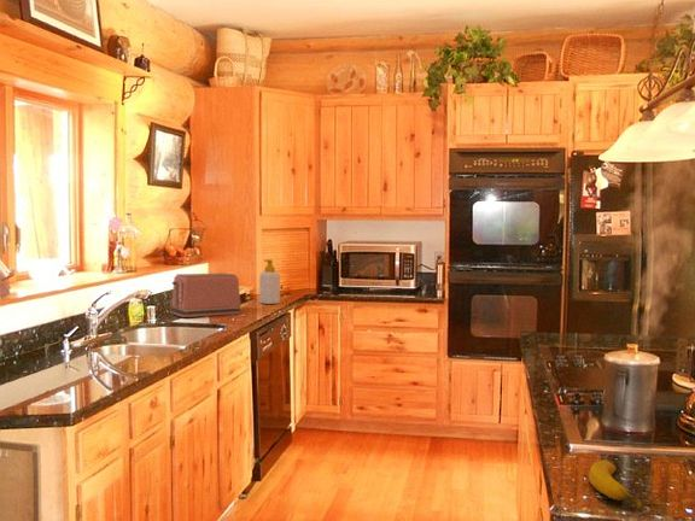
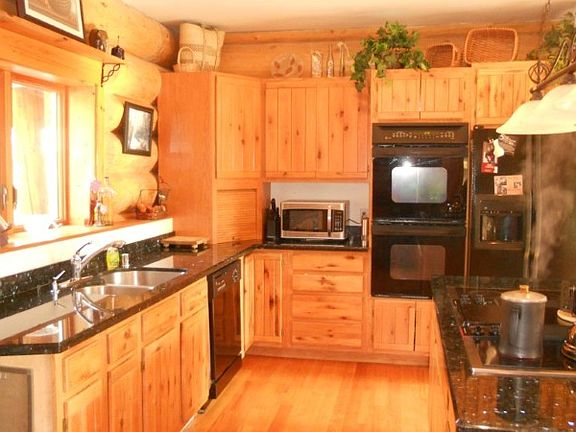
- banana [588,458,643,513]
- toaster [170,271,243,318]
- soap bottle [258,258,281,305]
